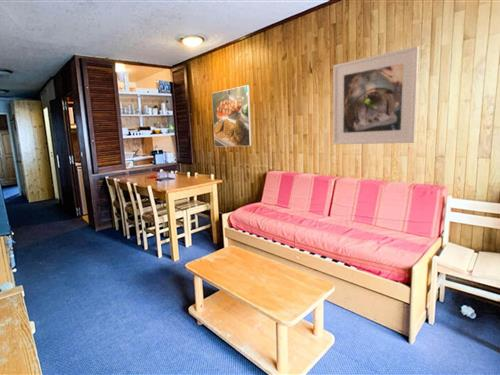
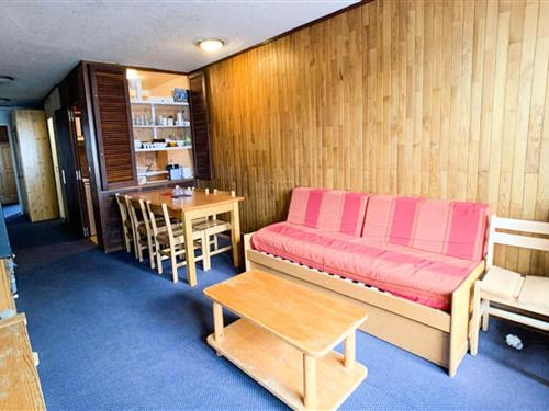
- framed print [211,84,253,148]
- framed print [332,45,420,145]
